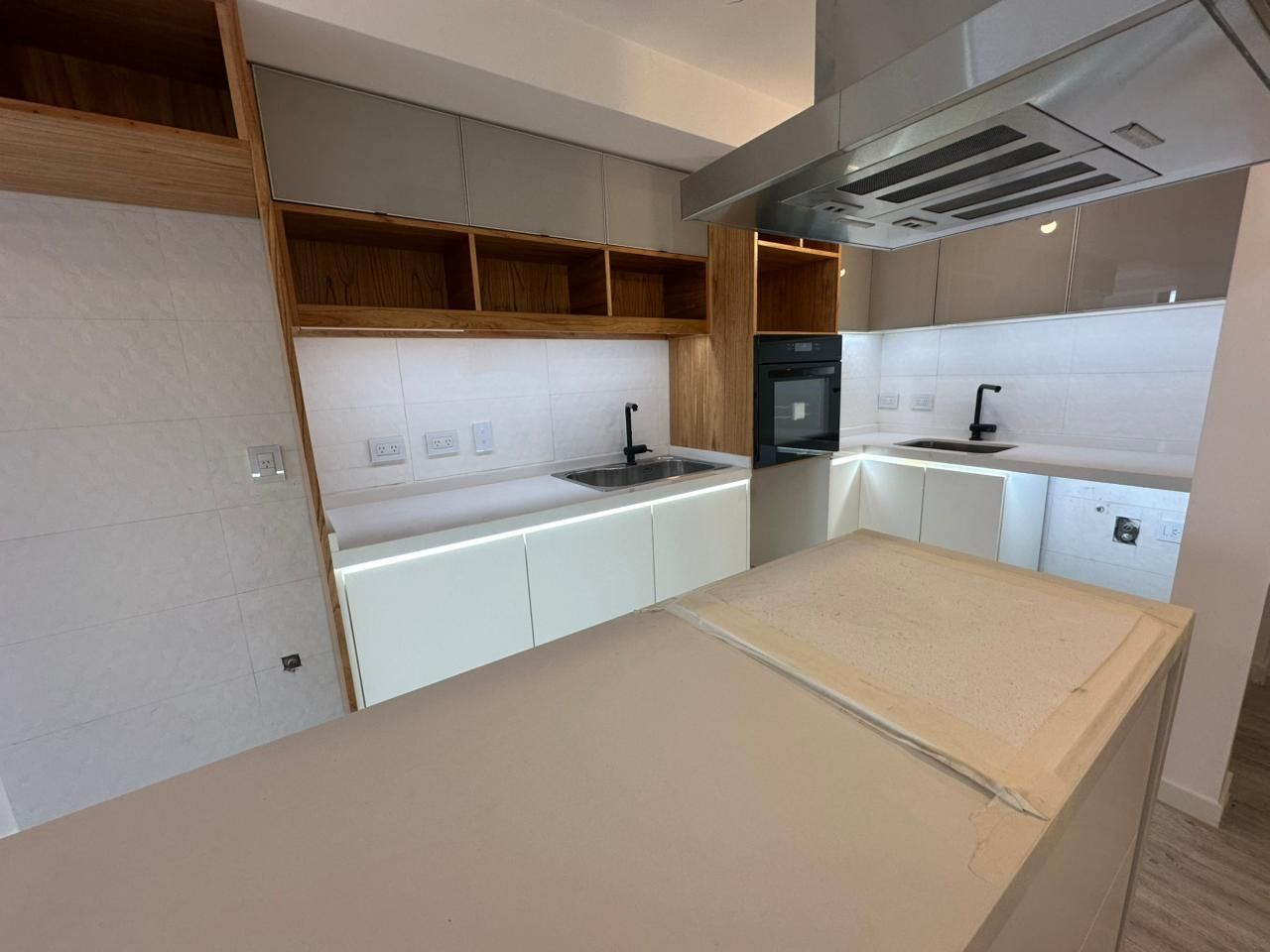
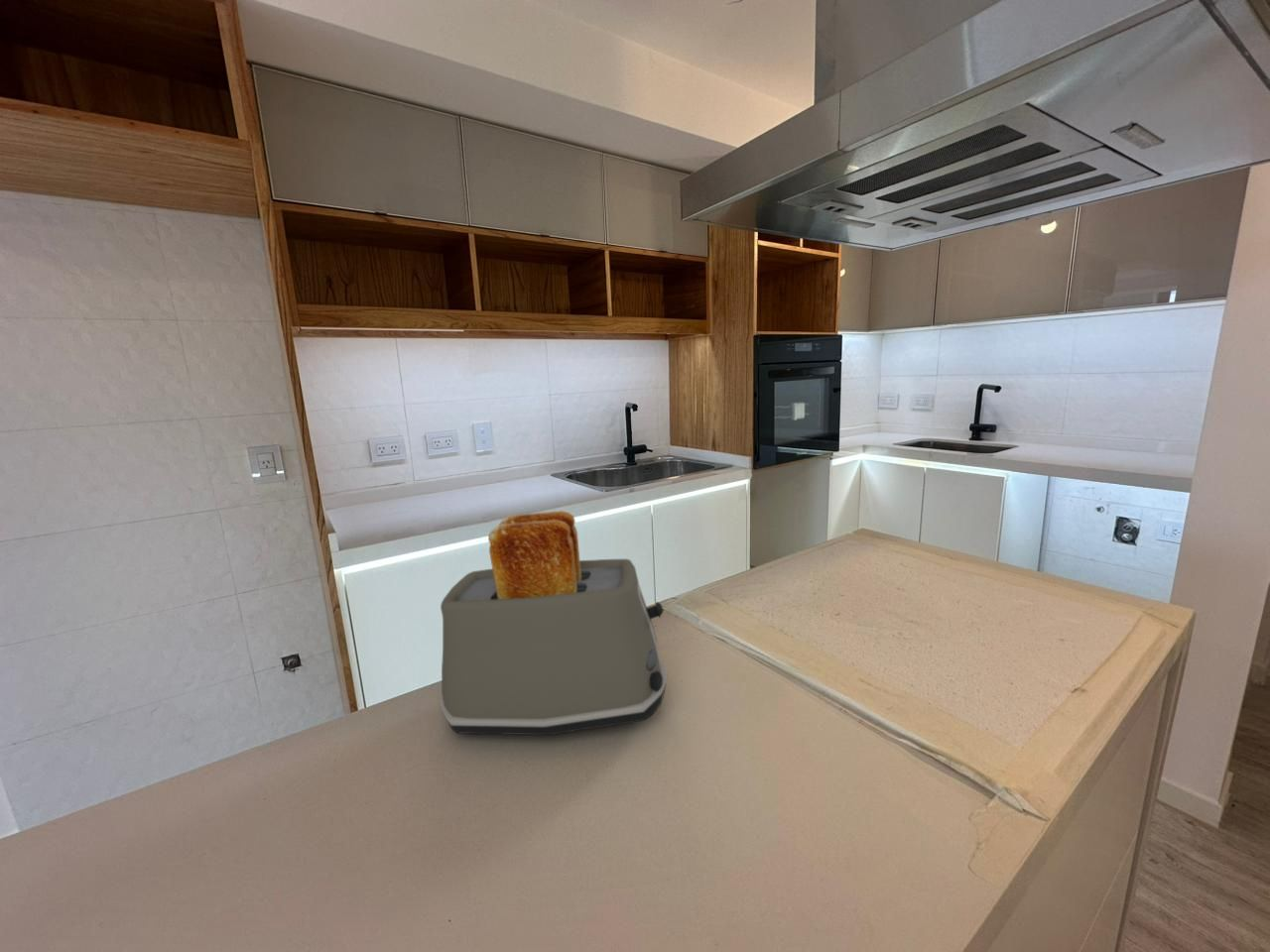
+ toaster [440,510,669,736]
